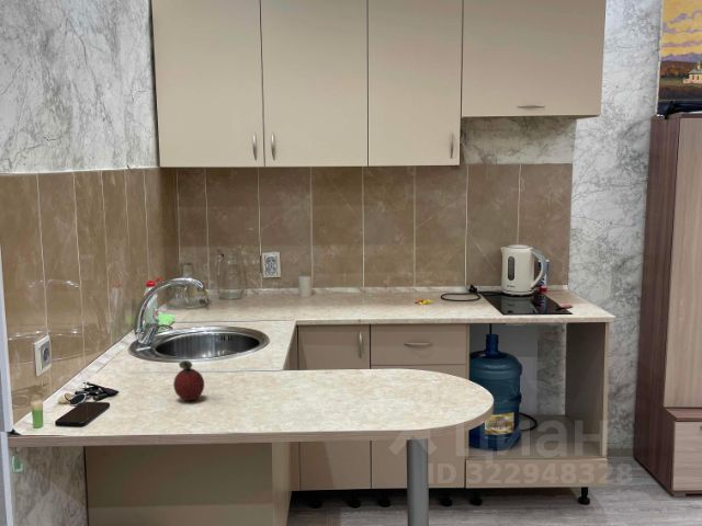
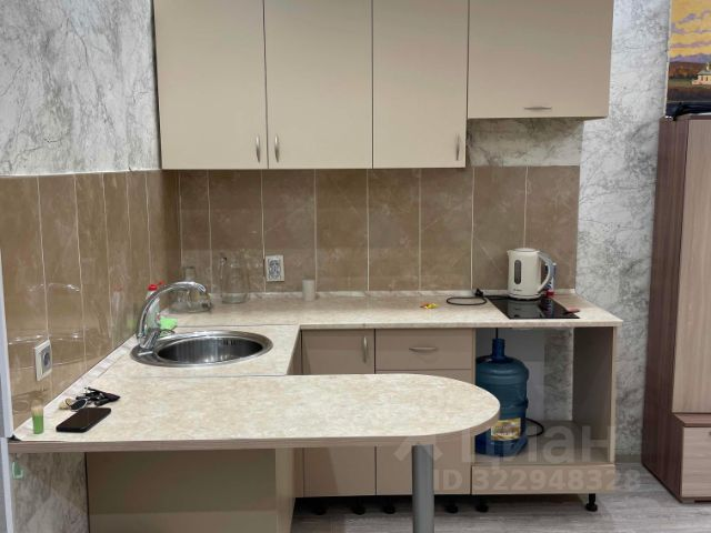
- fruit [172,359,205,402]
